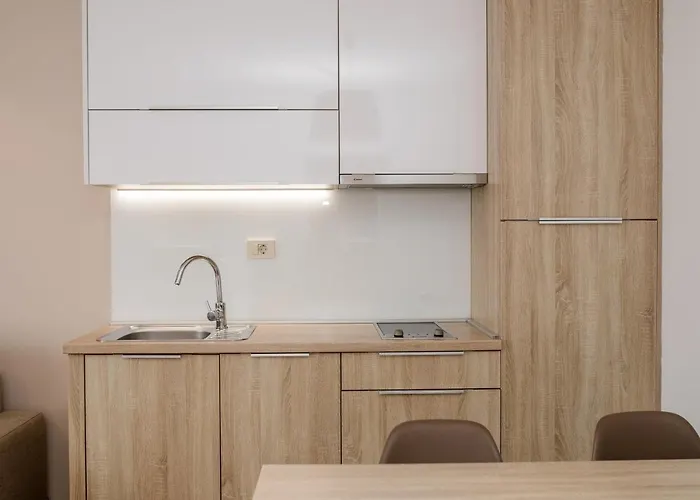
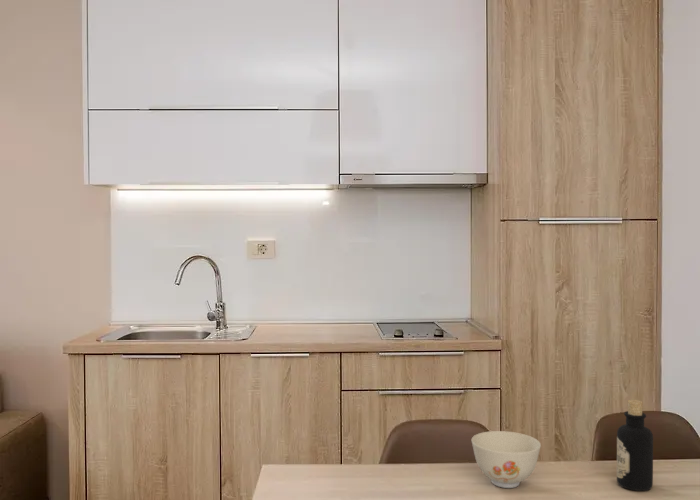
+ bowl [471,430,542,489]
+ bottle [616,399,654,492]
